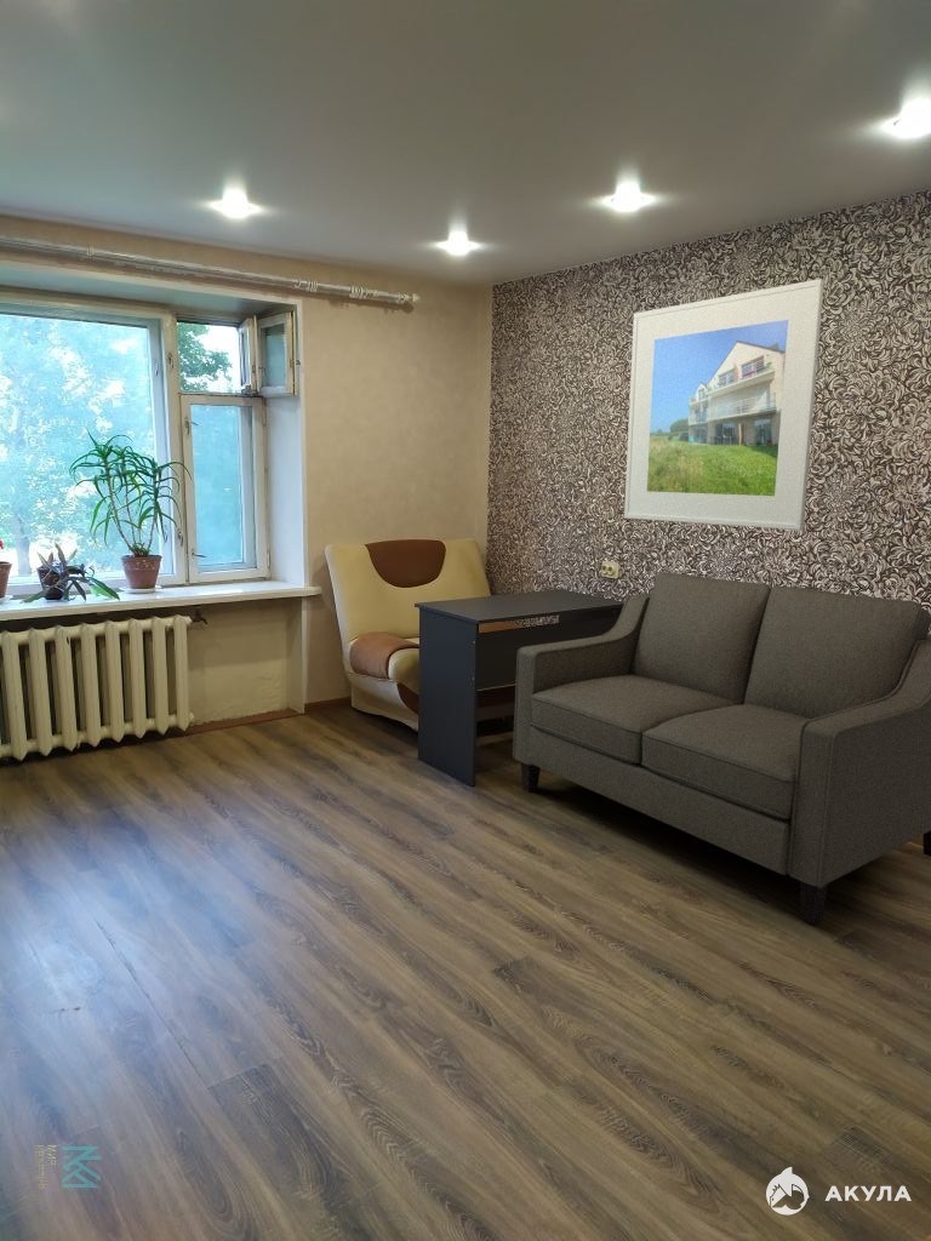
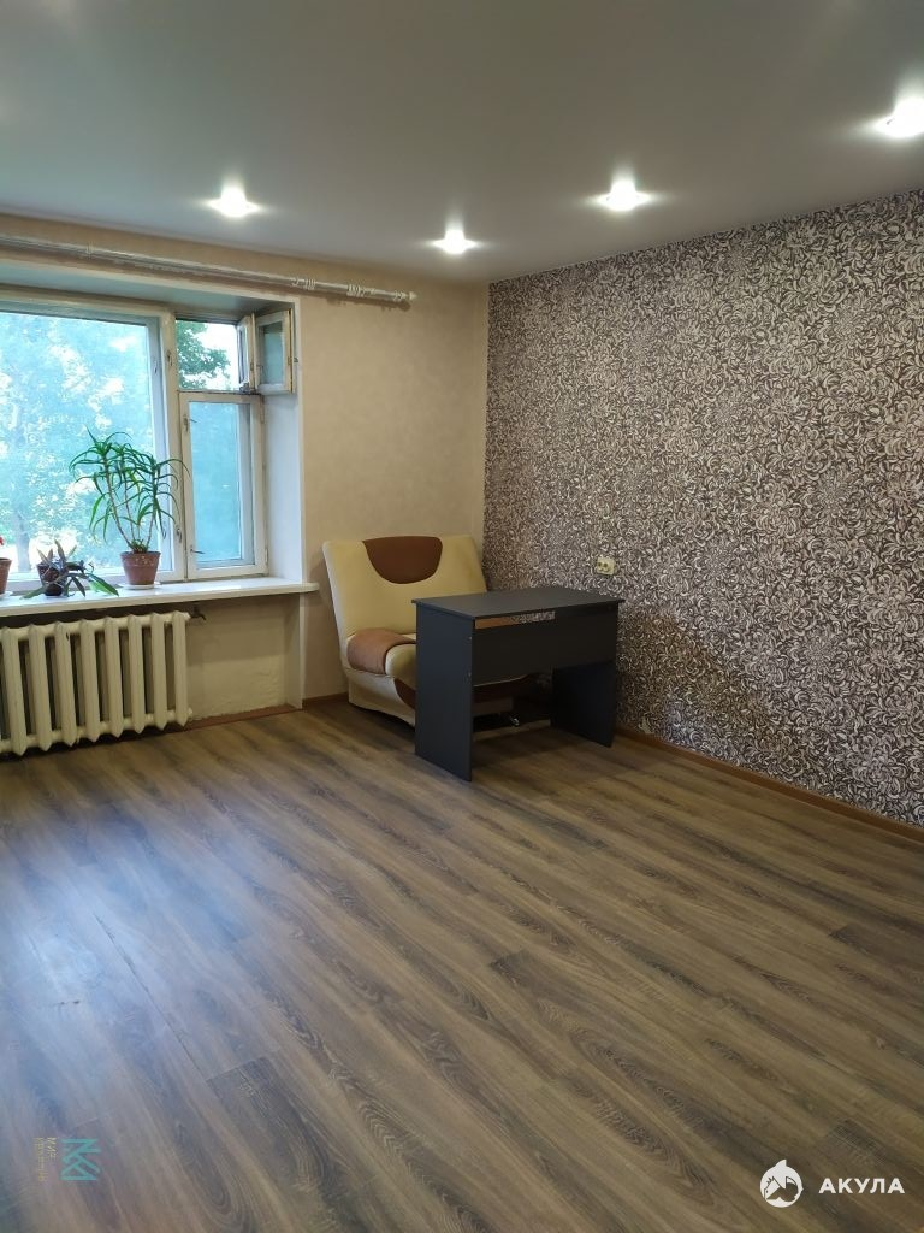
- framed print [623,278,826,532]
- sofa [512,571,931,926]
